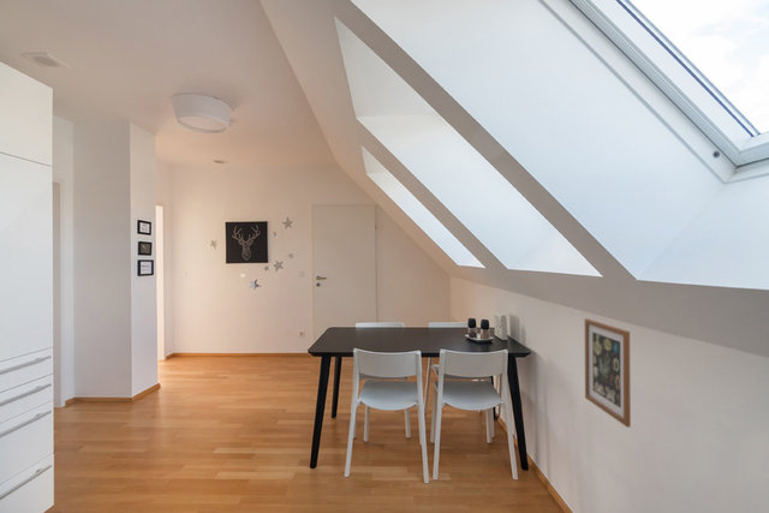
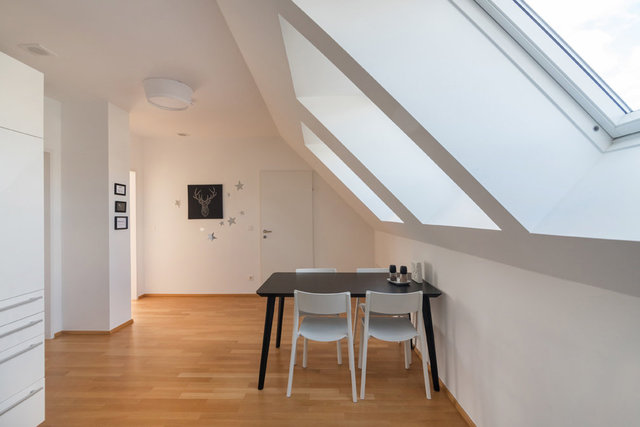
- wall art [584,317,632,429]
